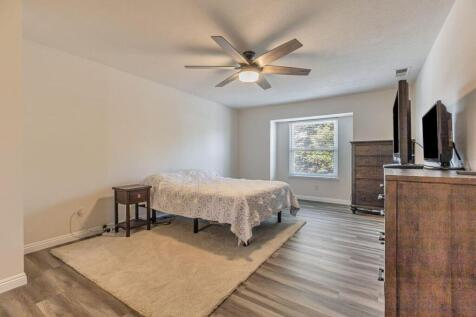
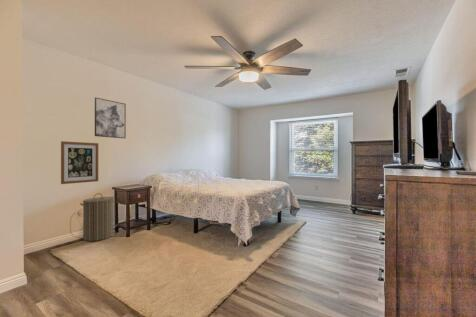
+ laundry hamper [79,192,116,242]
+ wall art [94,97,127,139]
+ wall art [60,140,99,185]
